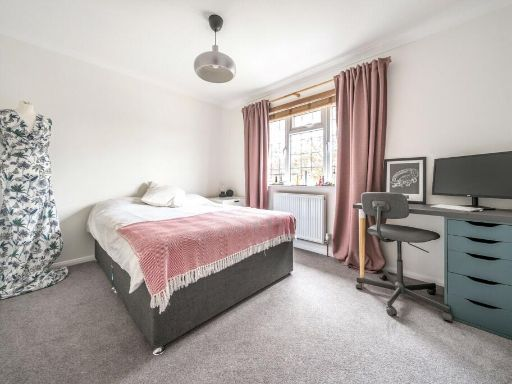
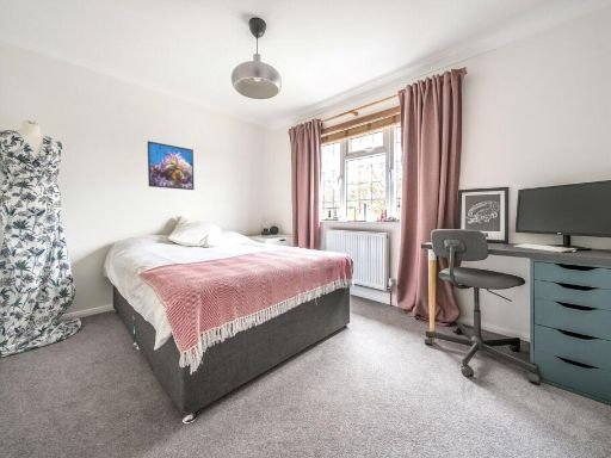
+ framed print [147,140,196,191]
